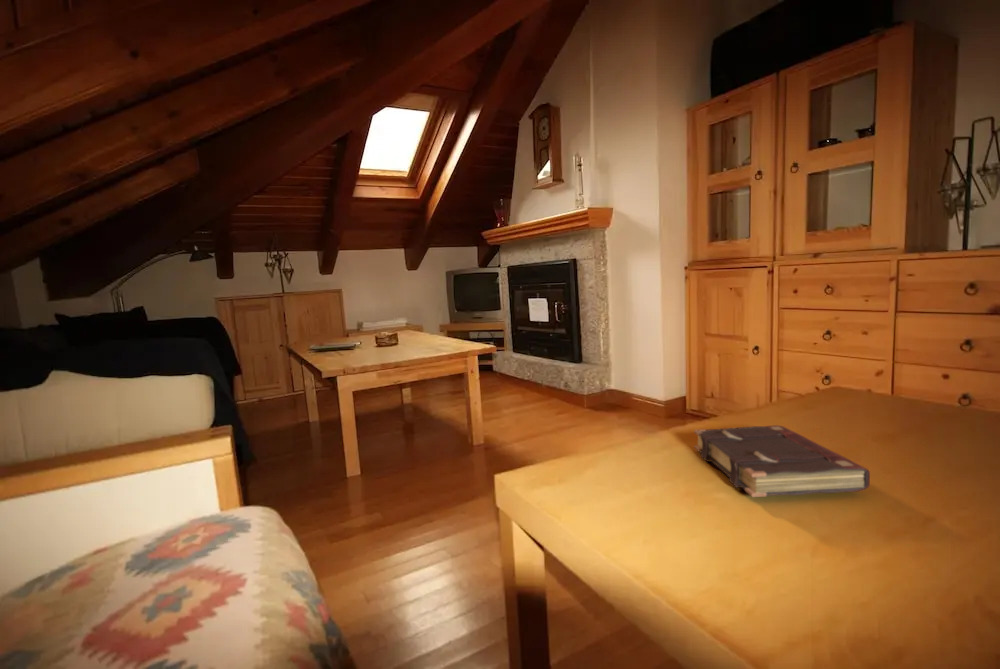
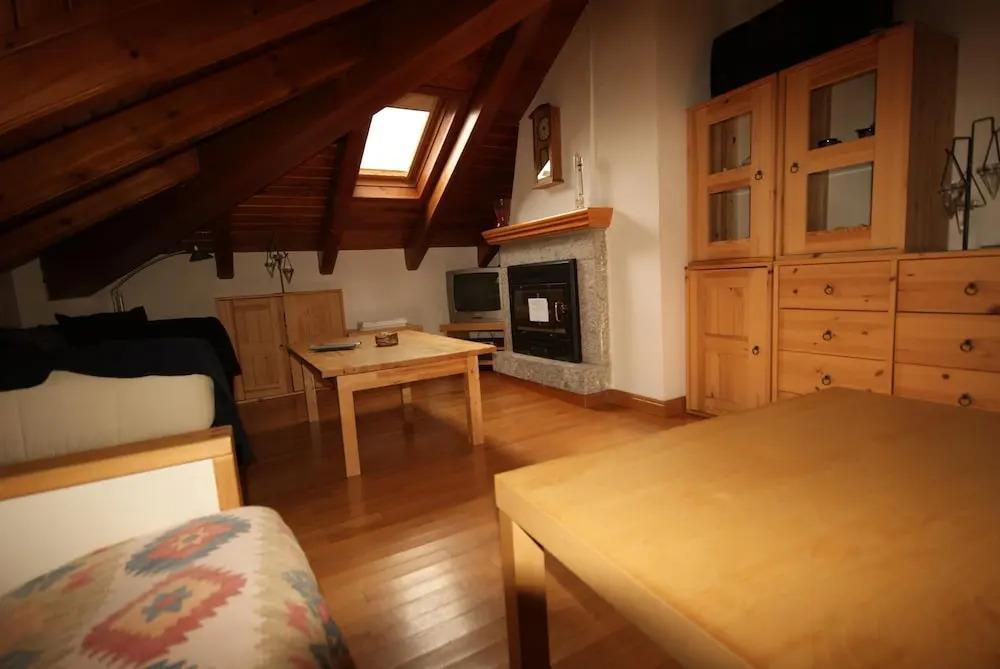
- book [693,424,871,498]
